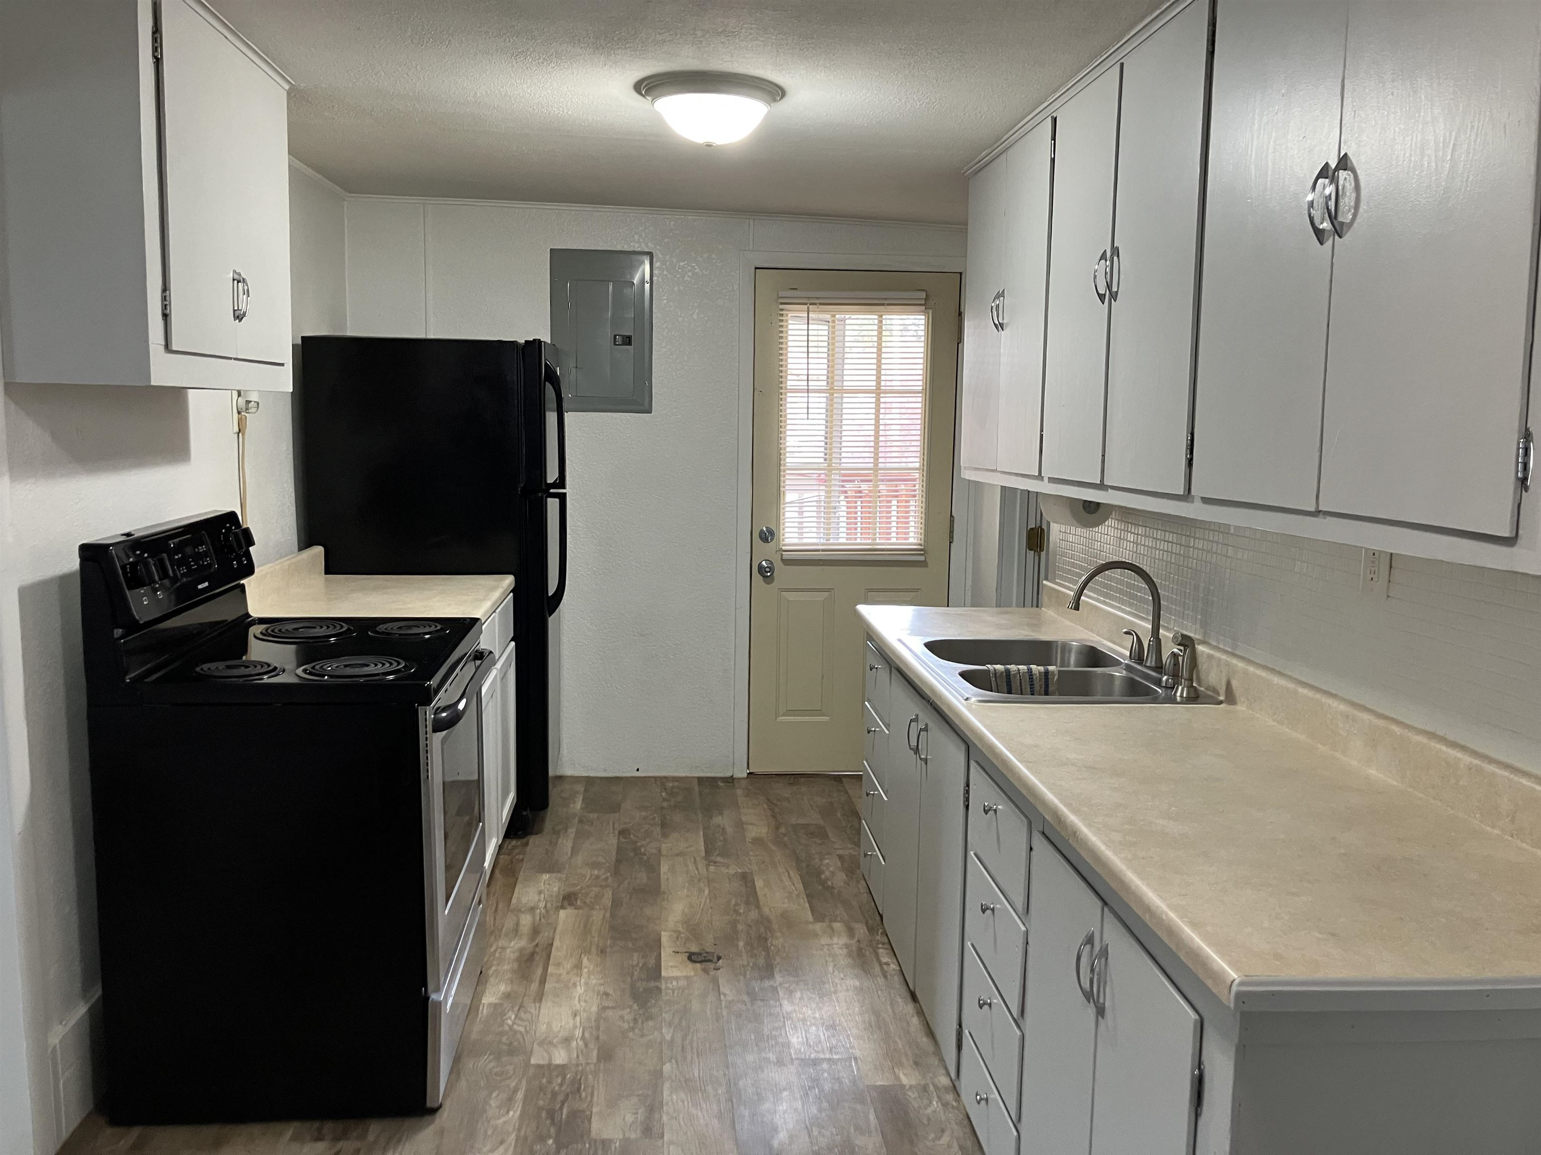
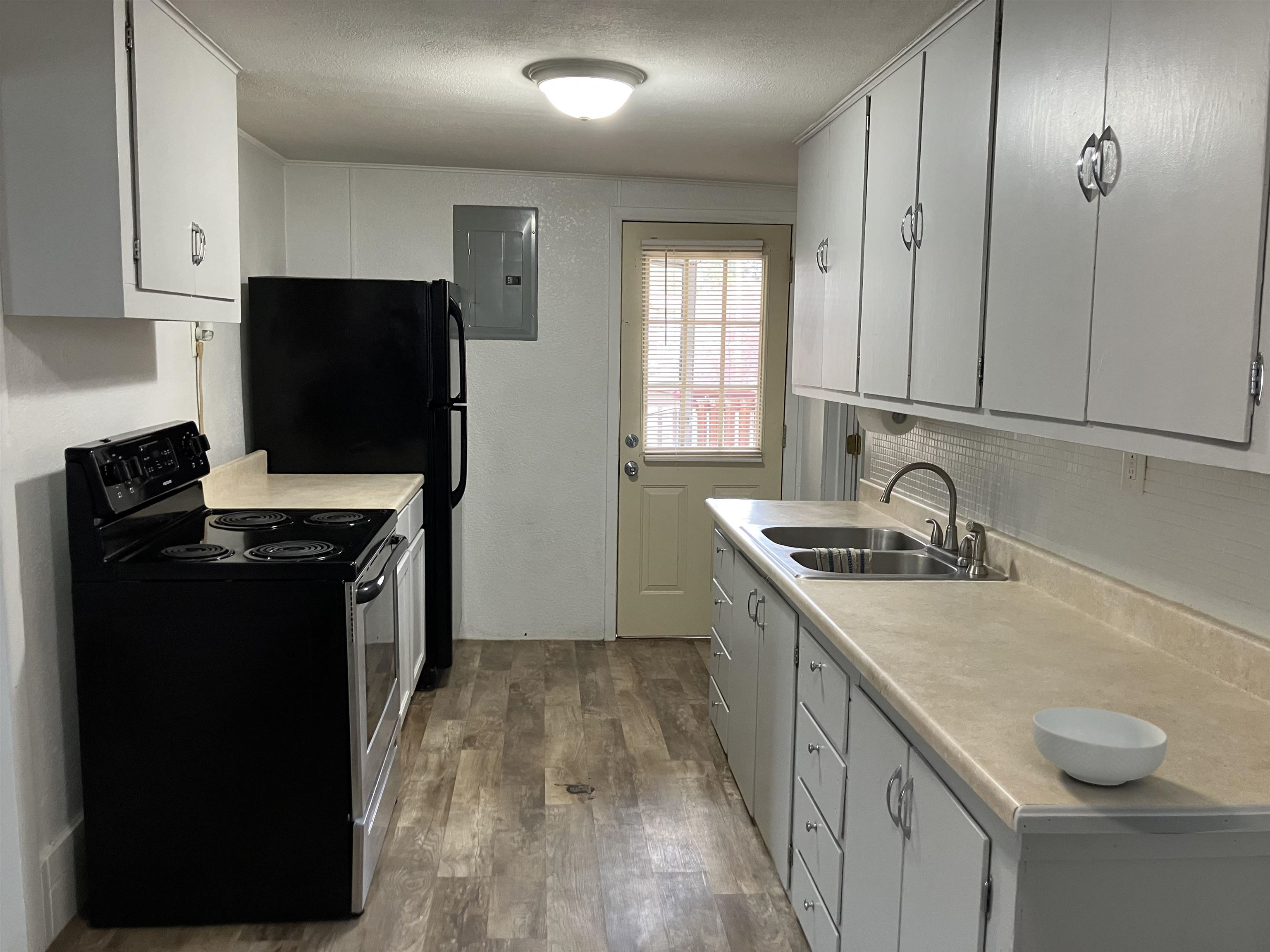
+ cereal bowl [1032,707,1168,786]
